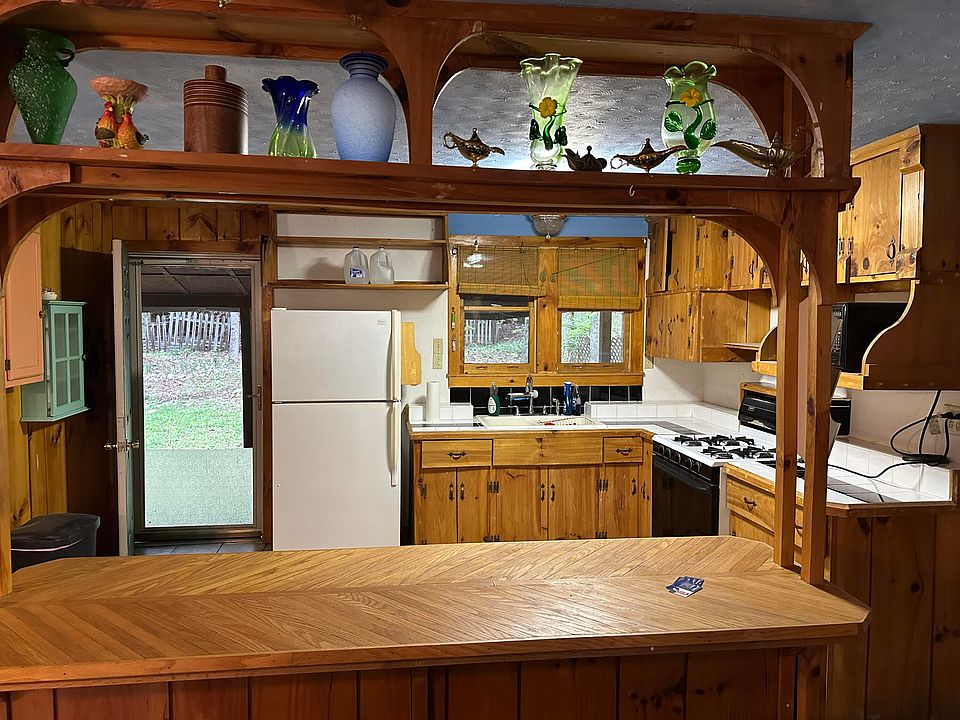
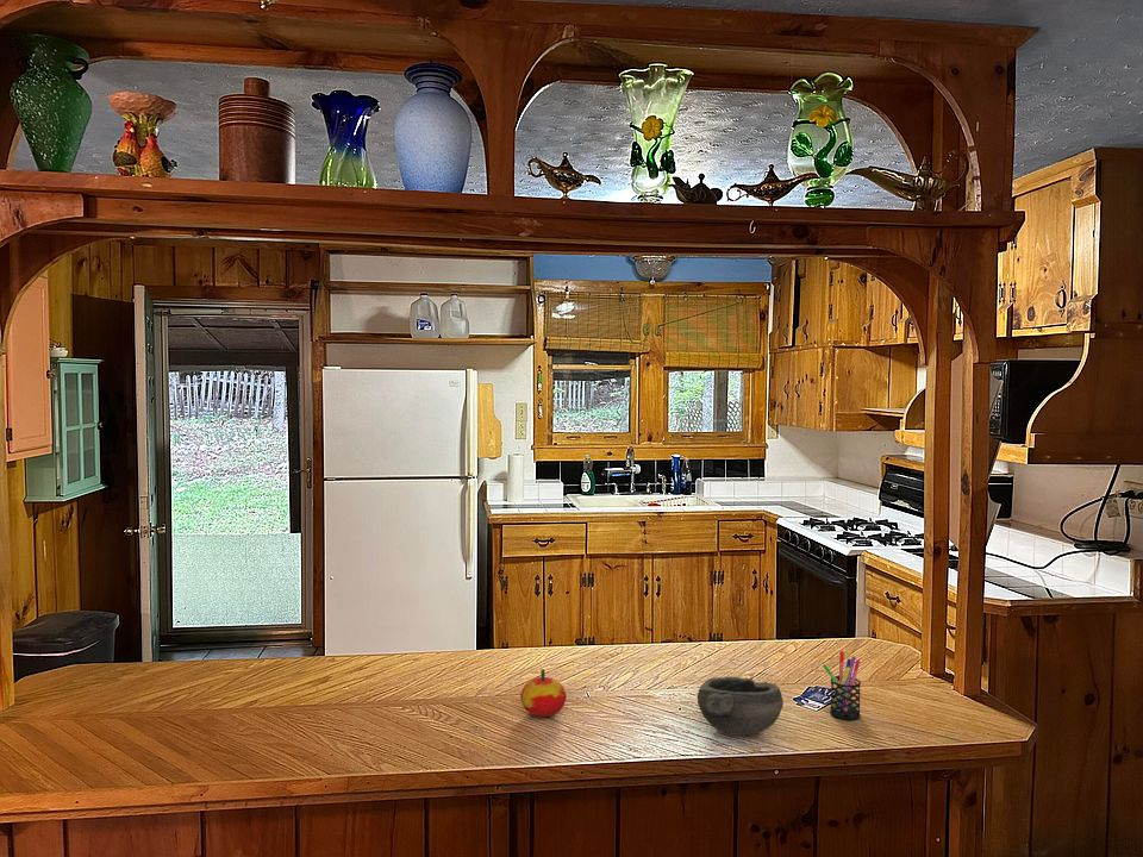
+ apple [519,669,568,718]
+ pen holder [822,650,862,721]
+ bowl [697,676,785,737]
